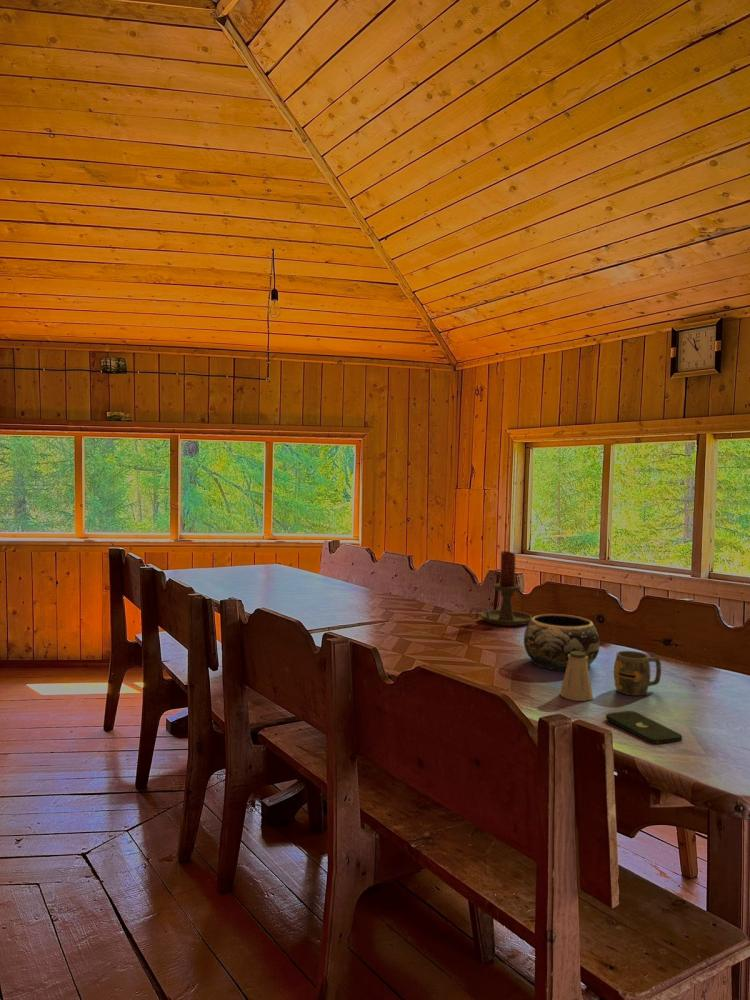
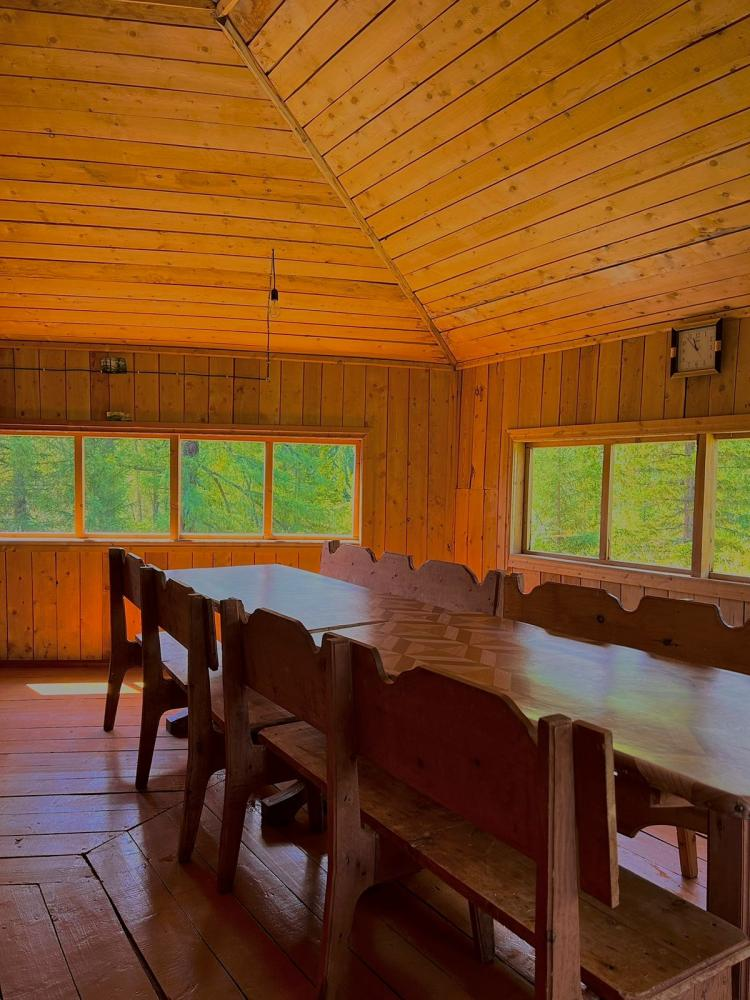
- smartphone [605,710,683,745]
- saltshaker [559,651,594,702]
- candle holder [468,550,533,627]
- decorative bowl [523,613,601,672]
- mug [612,650,662,697]
